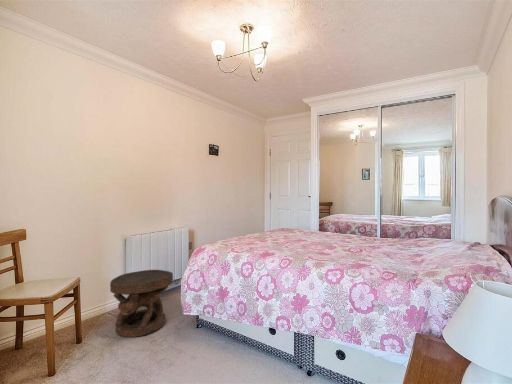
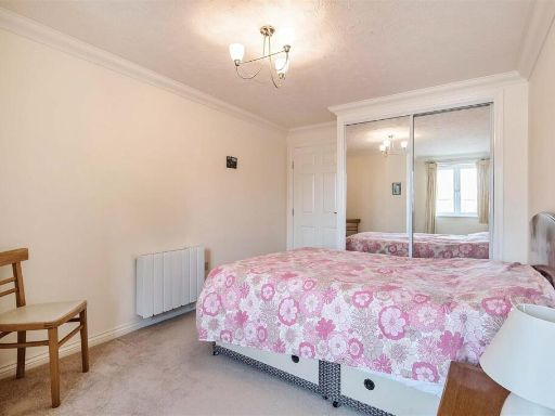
- side table [109,269,174,338]
